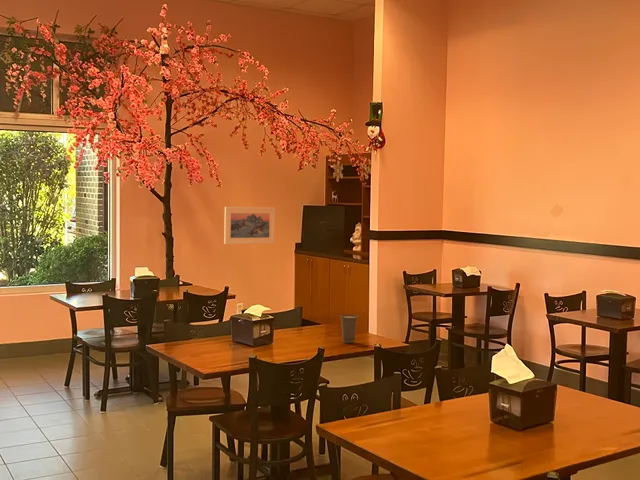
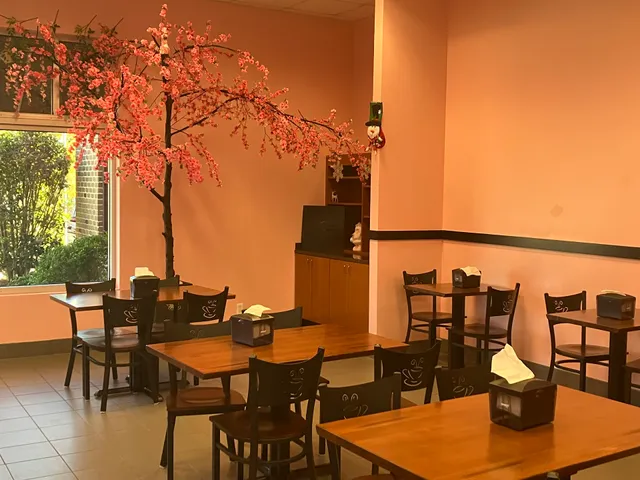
- cup [339,314,360,344]
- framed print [223,206,276,245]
